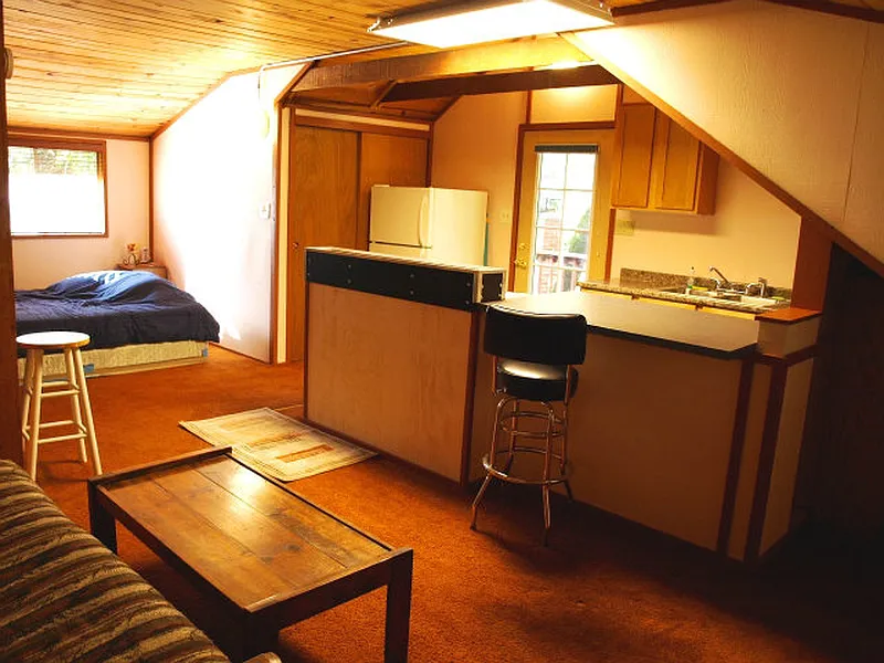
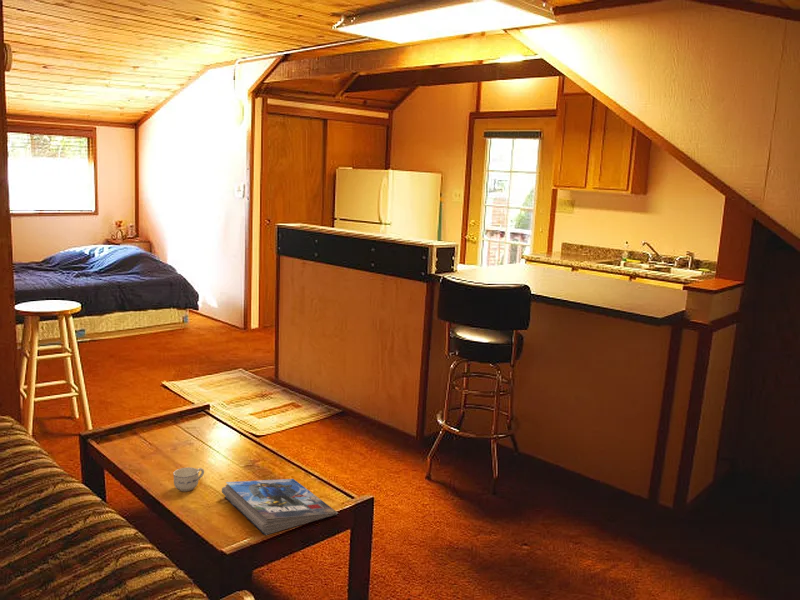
+ cup [172,466,205,492]
+ magazine [221,478,339,536]
